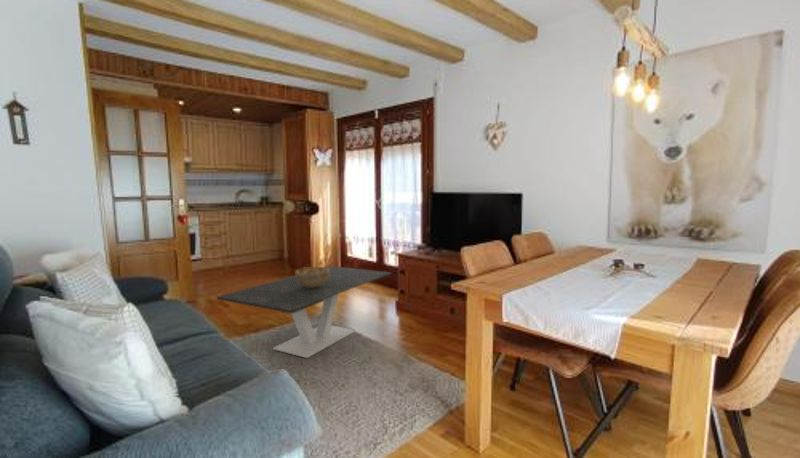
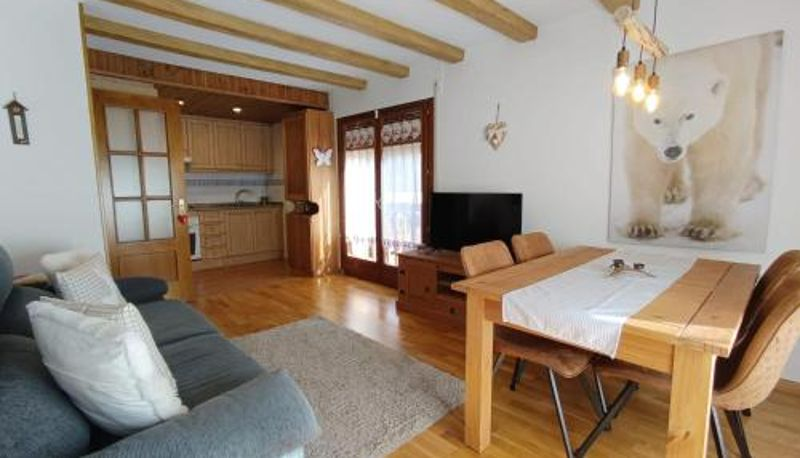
- coffee table [216,265,393,359]
- decorative bowl [294,266,329,288]
